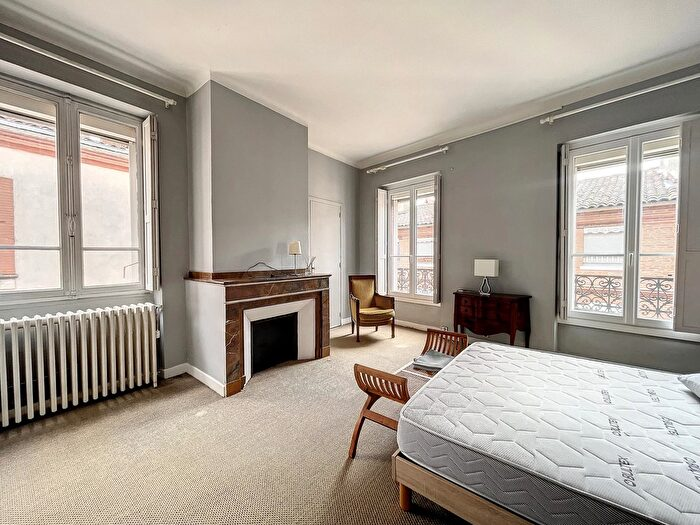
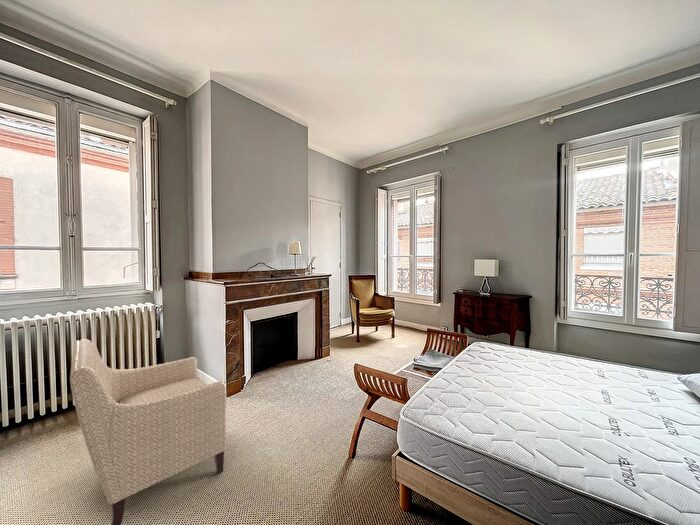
+ chair [69,338,227,525]
